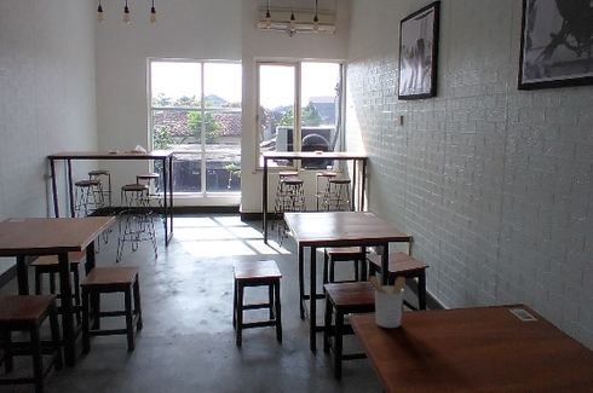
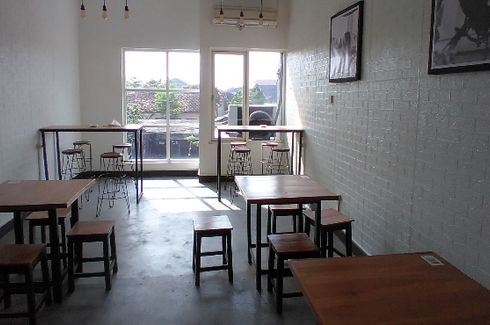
- utensil holder [364,274,407,329]
